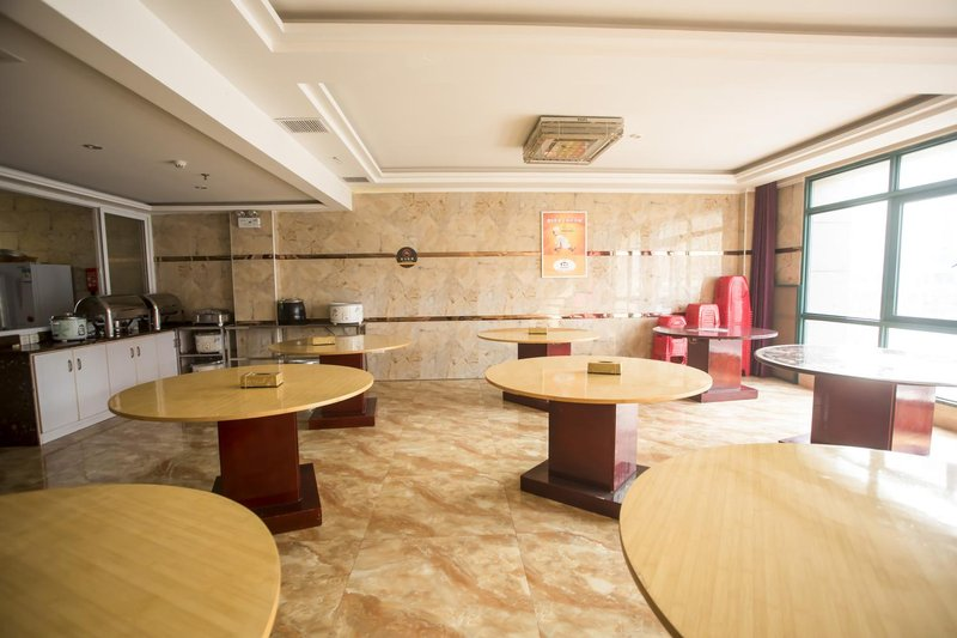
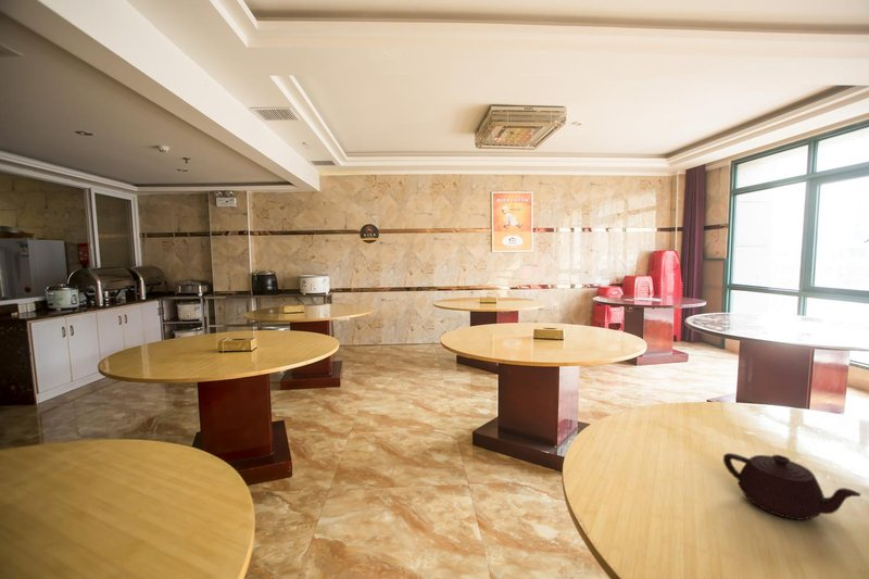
+ teapot [722,452,861,521]
